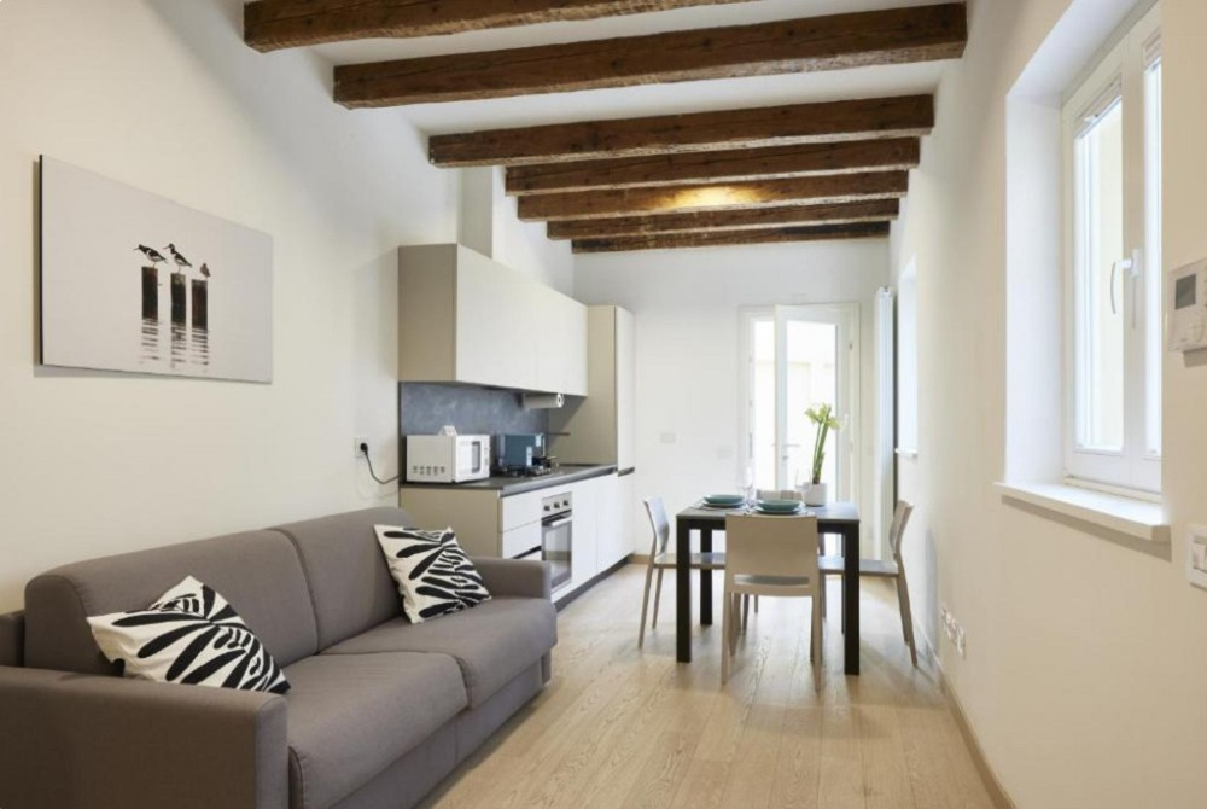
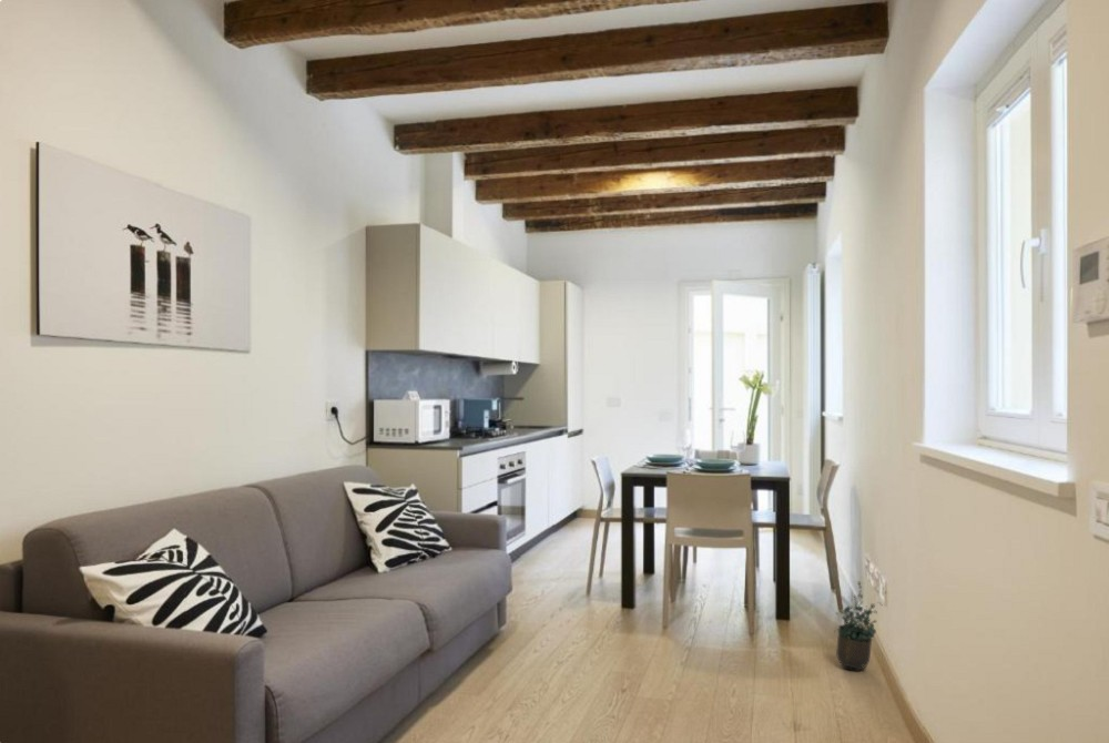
+ potted plant [833,581,883,672]
